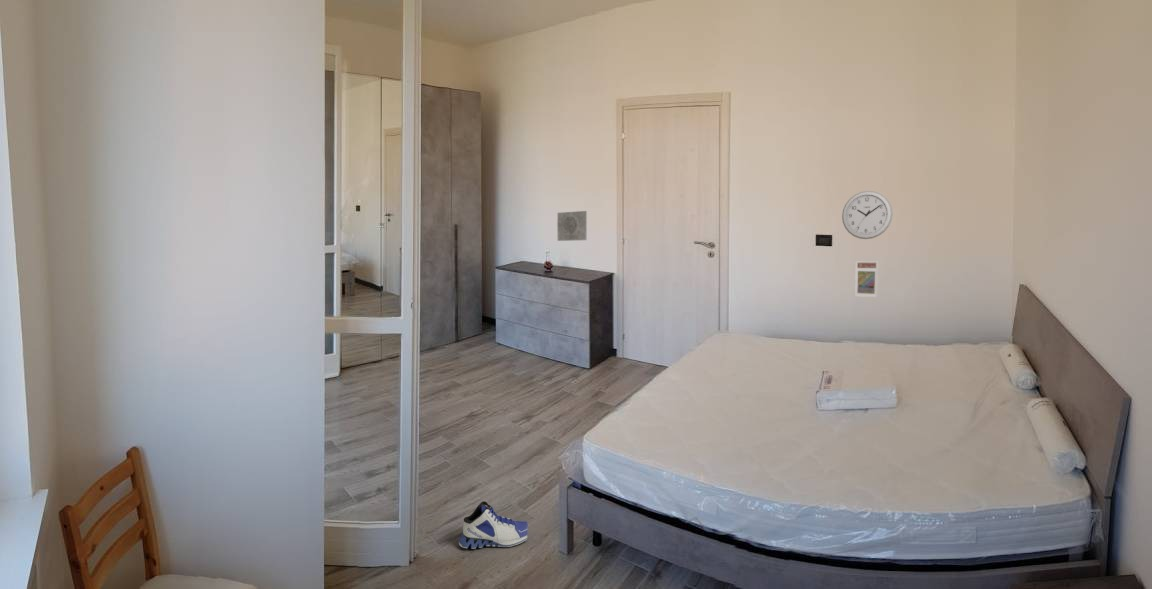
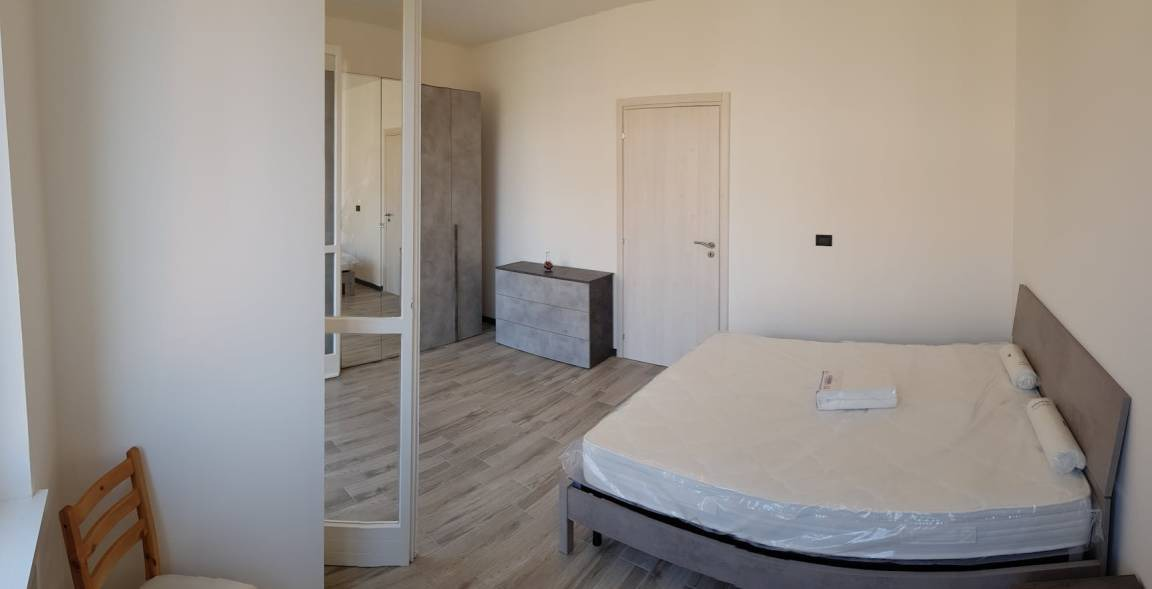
- decorative slab [556,210,588,242]
- wall clock [841,190,894,240]
- sneaker [458,500,529,550]
- trading card display case [854,261,879,298]
